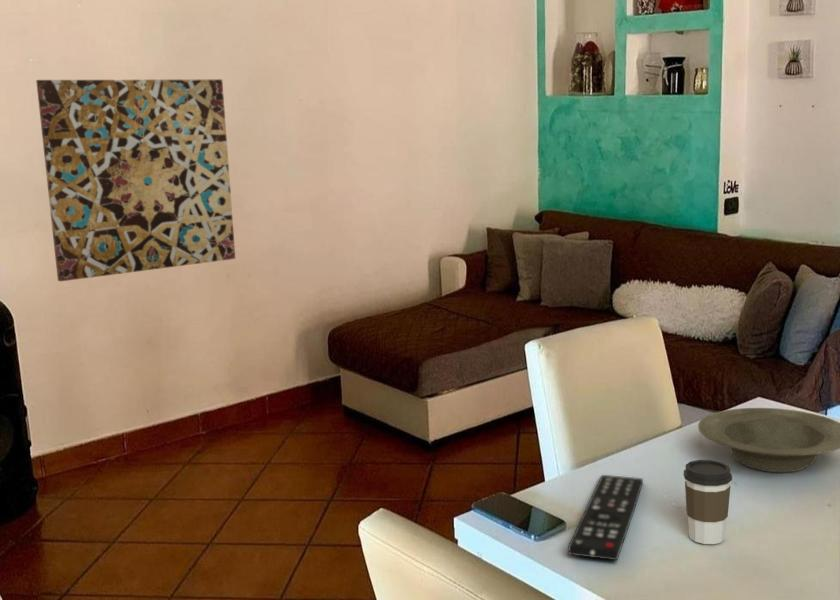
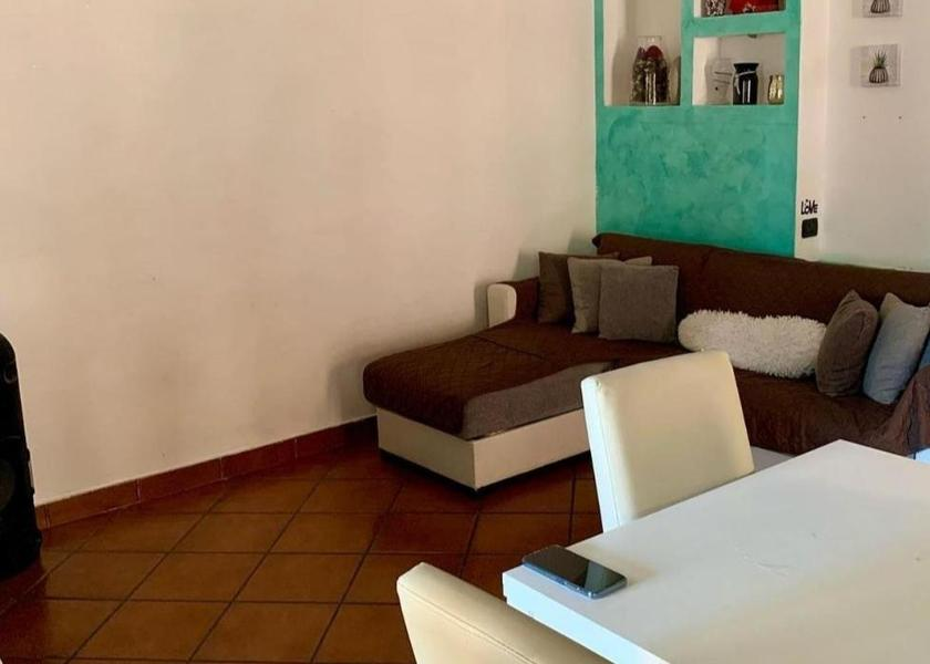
- bowl [697,407,840,473]
- remote control [567,474,644,561]
- wall art [35,78,236,282]
- coffee cup [683,459,733,545]
